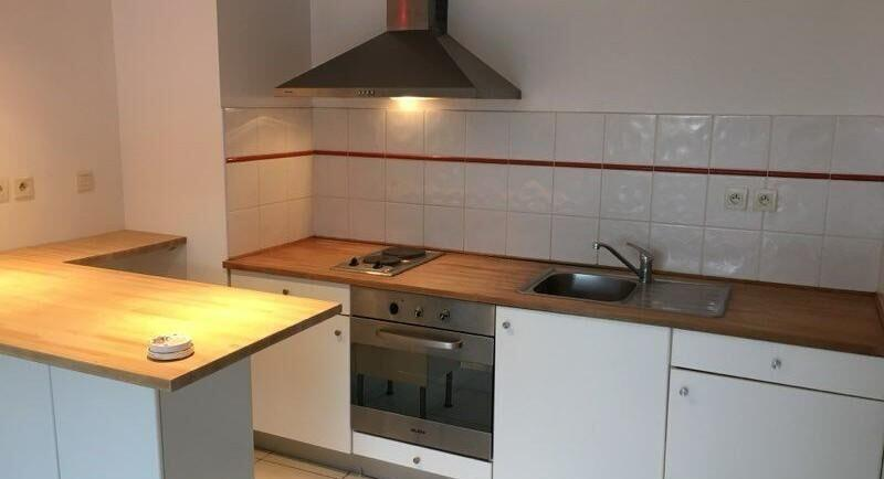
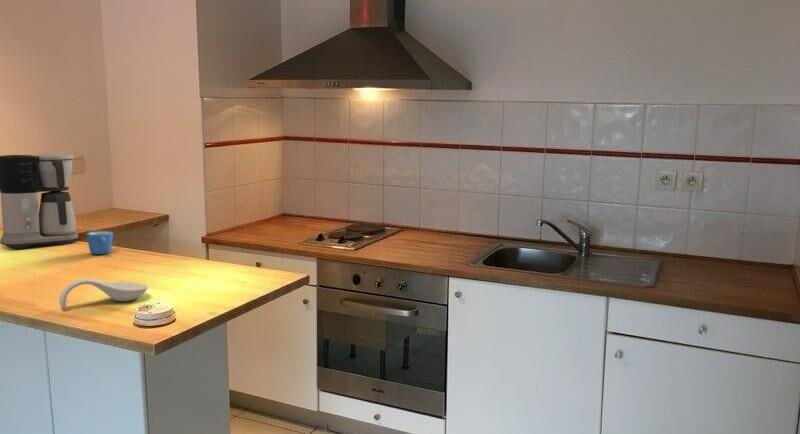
+ mug [85,230,114,255]
+ spoon rest [58,278,149,309]
+ coffee maker [0,152,79,249]
